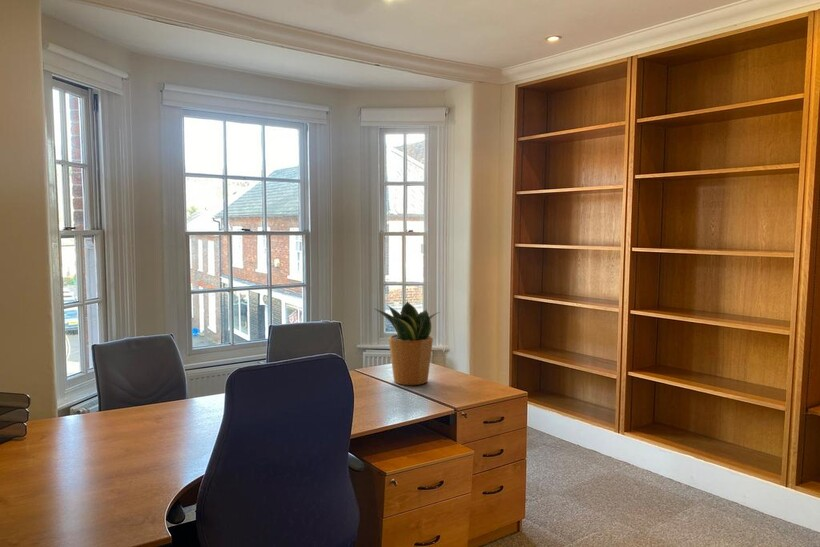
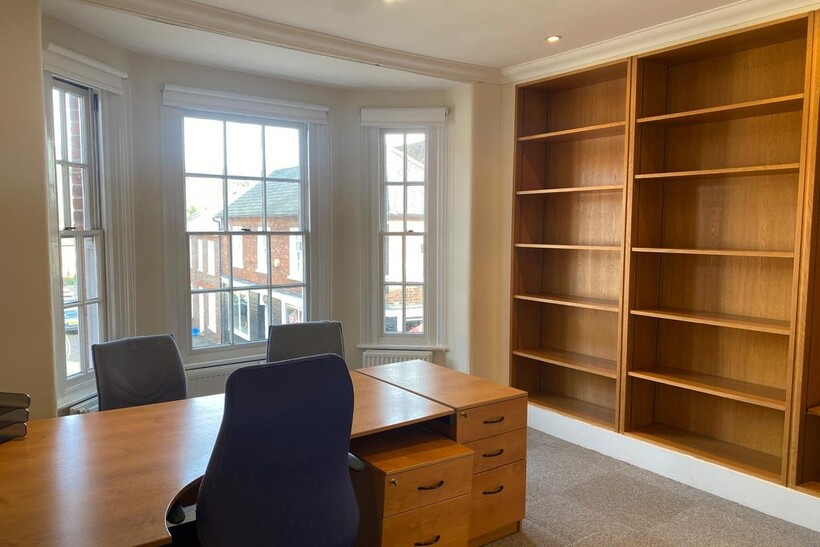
- potted plant [374,300,441,386]
